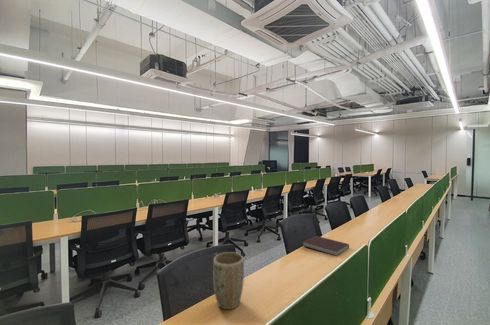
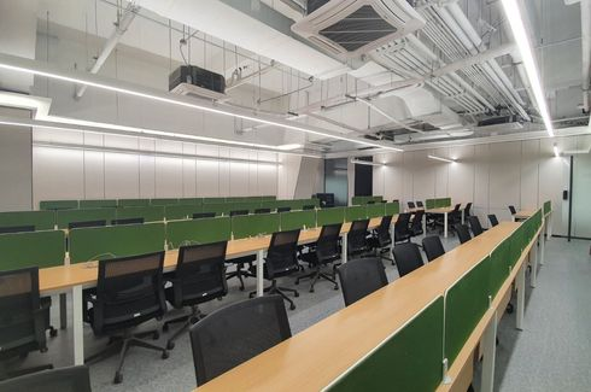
- plant pot [212,251,245,311]
- notebook [302,235,350,257]
